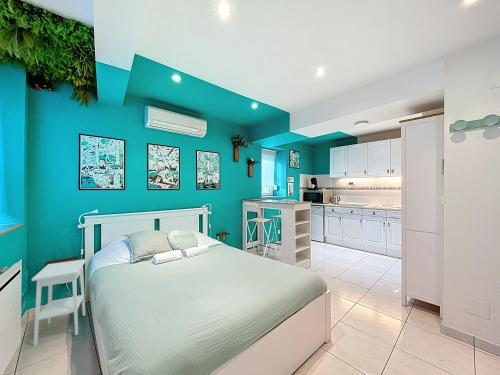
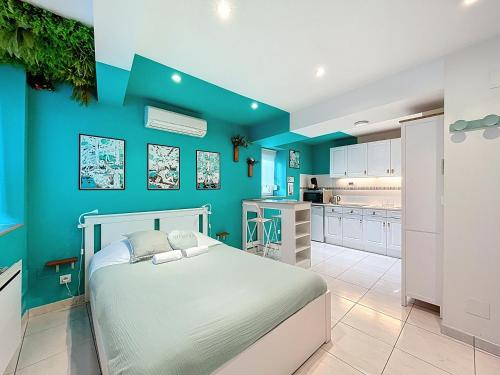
- side table [31,258,87,347]
